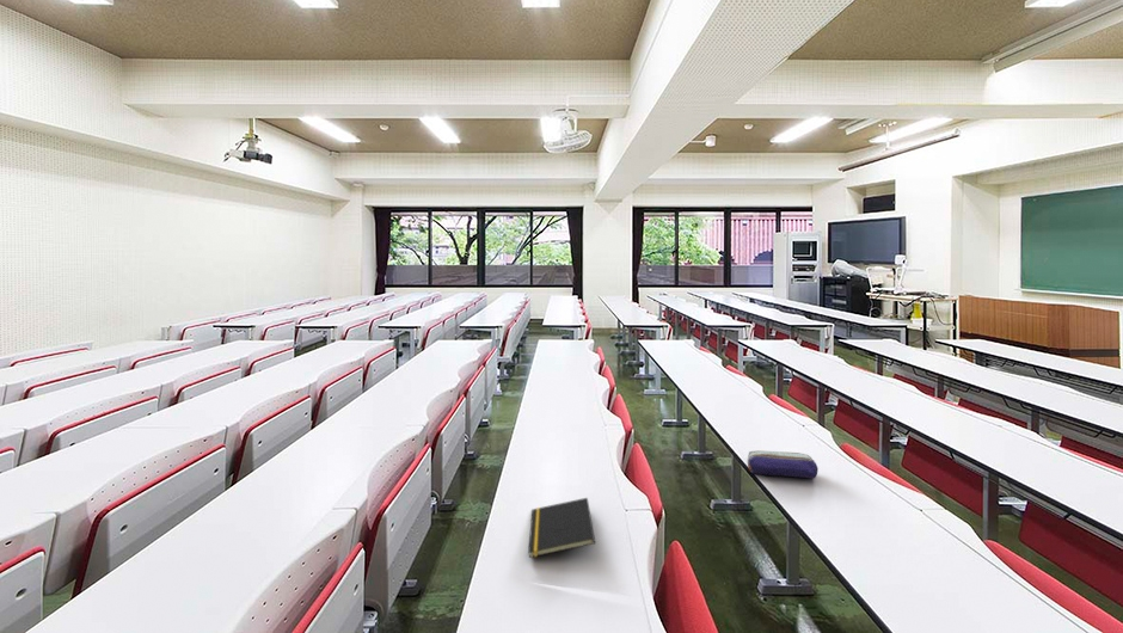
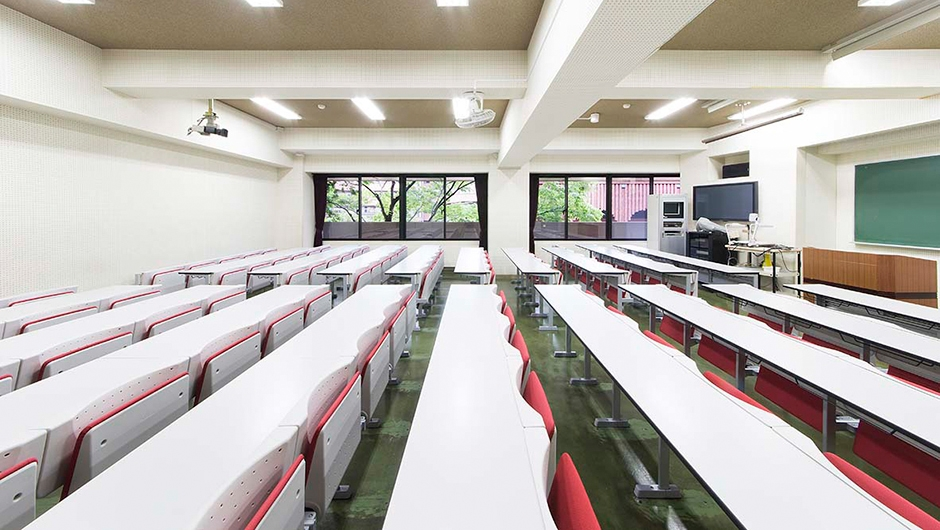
- notepad [527,497,596,559]
- pencil case [747,449,820,480]
